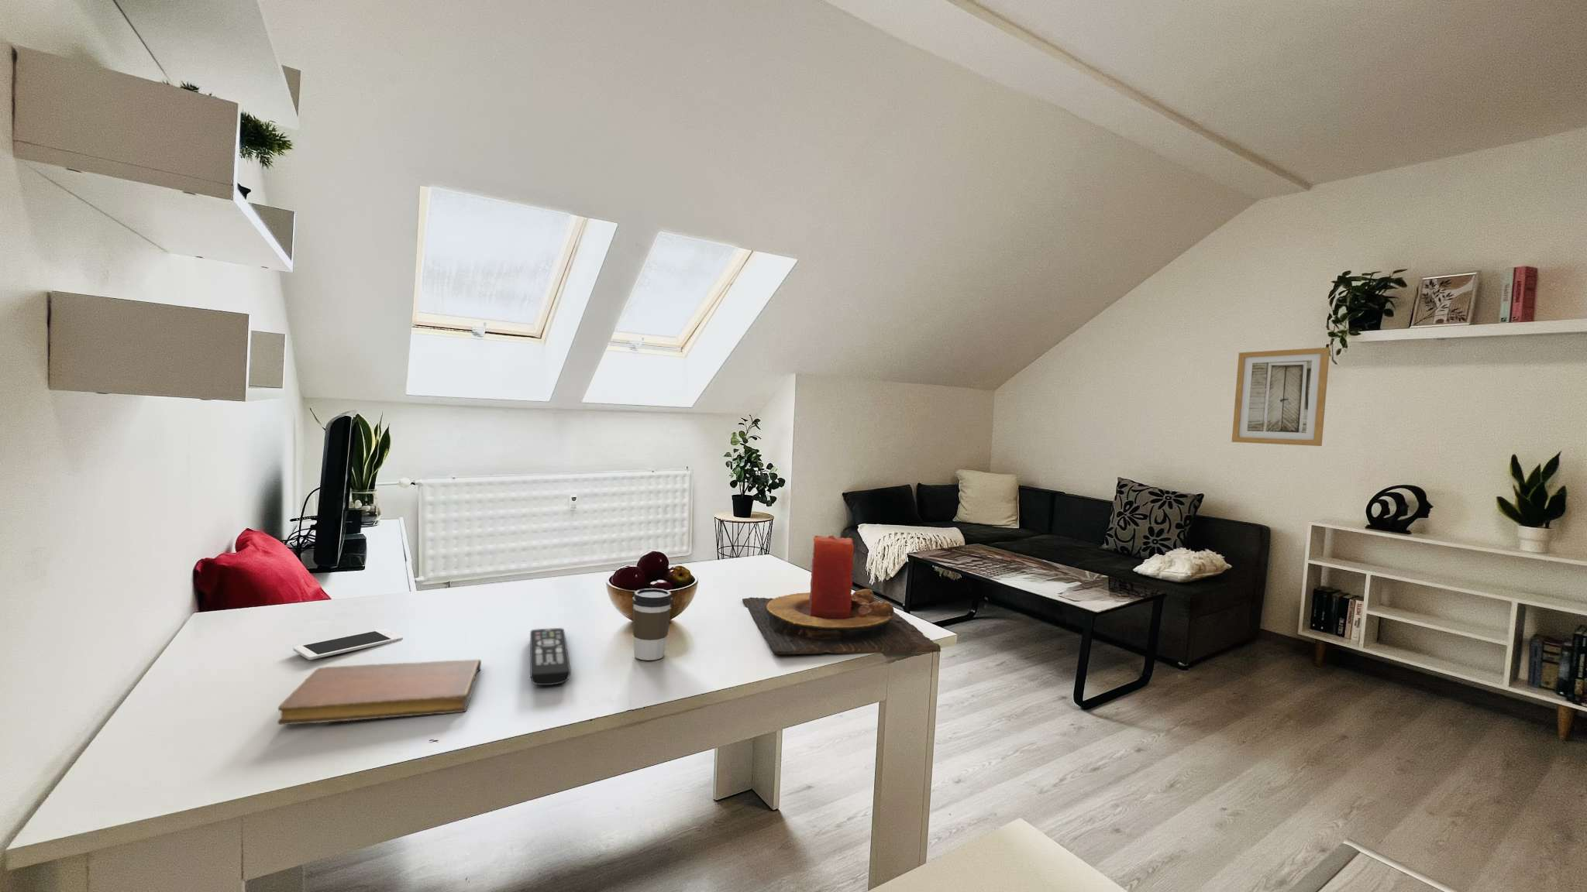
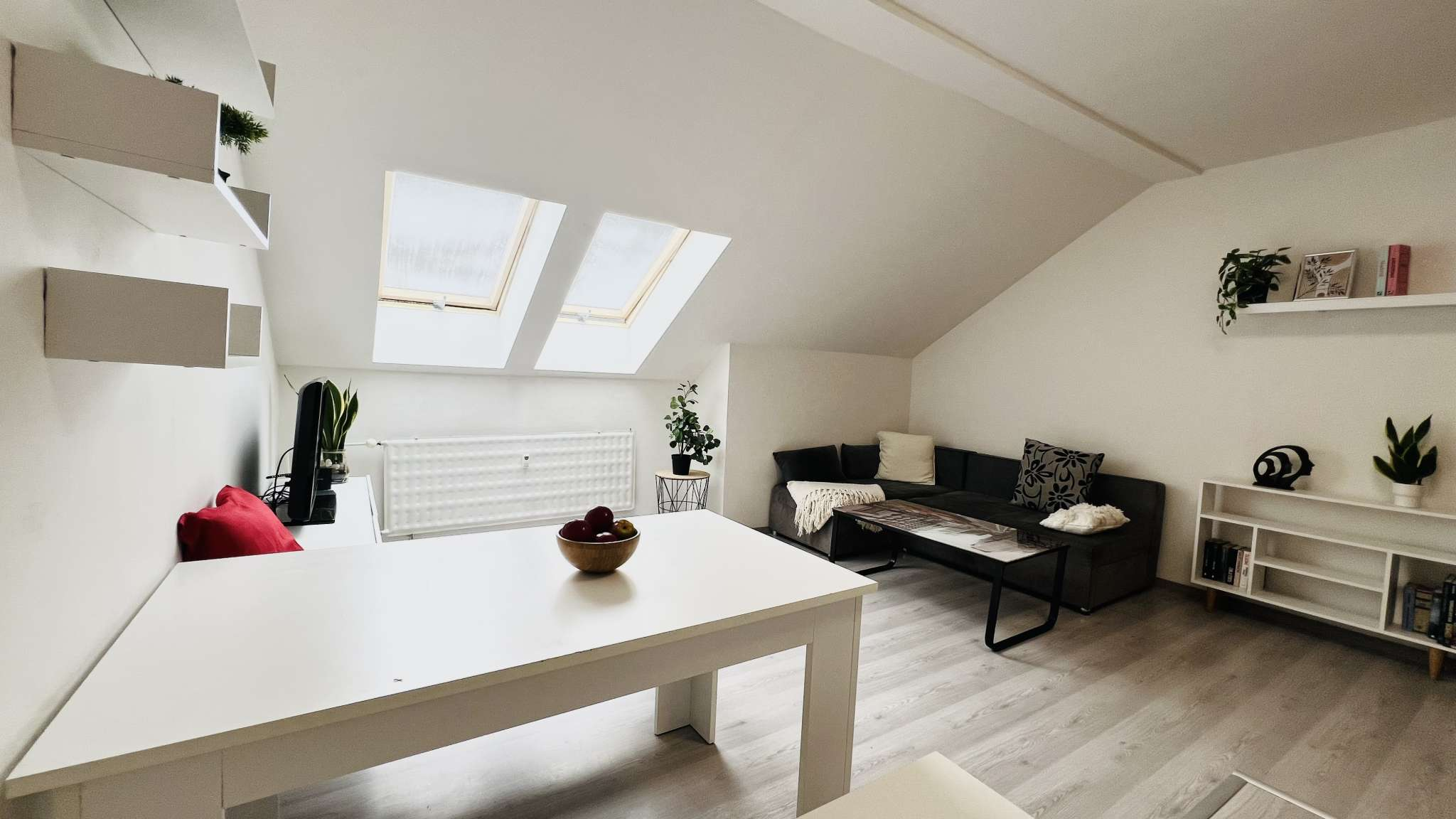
- candle [741,535,942,655]
- coffee cup [631,588,674,661]
- cell phone [293,628,403,660]
- notebook [277,659,482,725]
- remote control [530,627,571,686]
- wall art [1232,347,1331,447]
